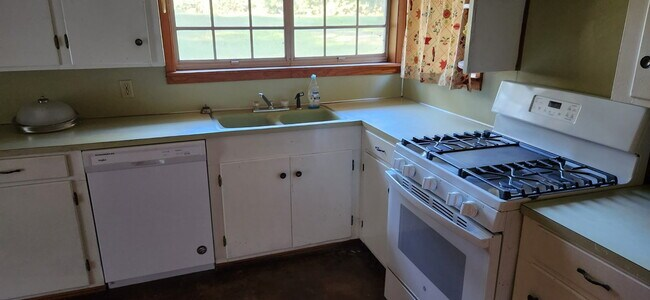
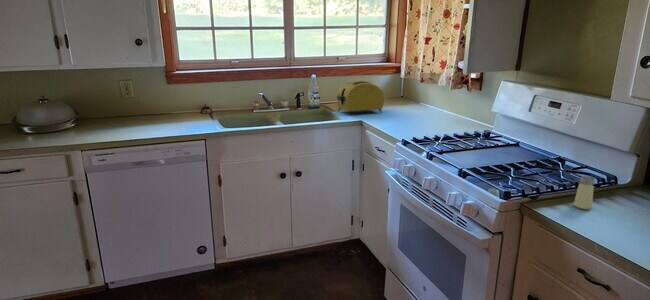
+ saltshaker [573,175,595,210]
+ toaster [336,80,385,116]
